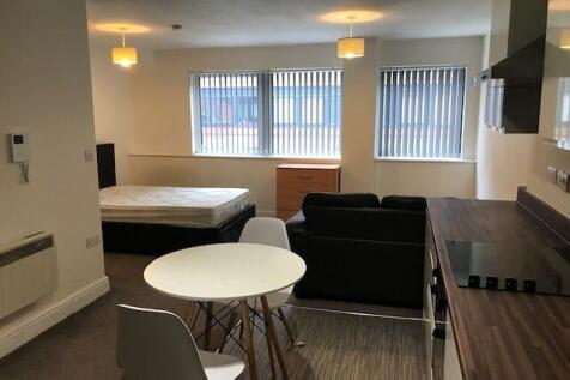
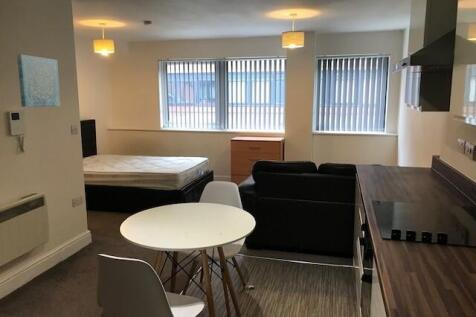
+ wall art [16,53,62,108]
